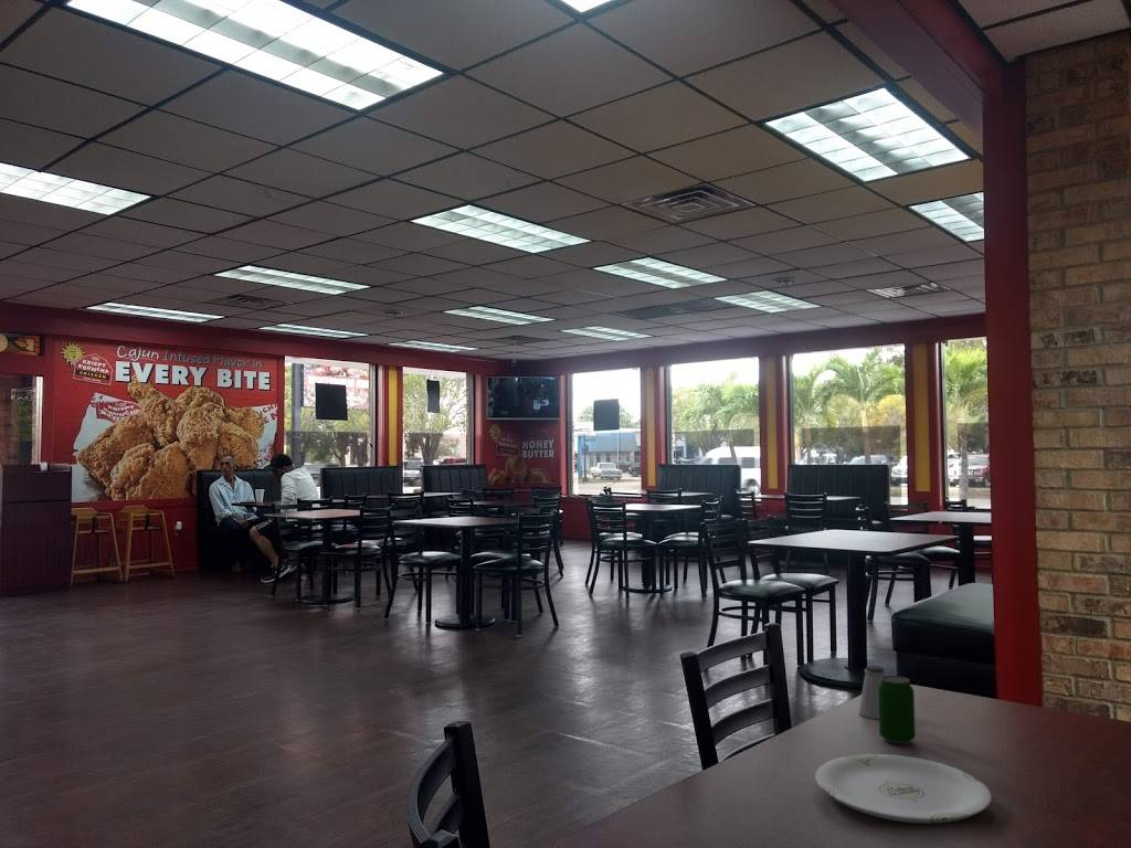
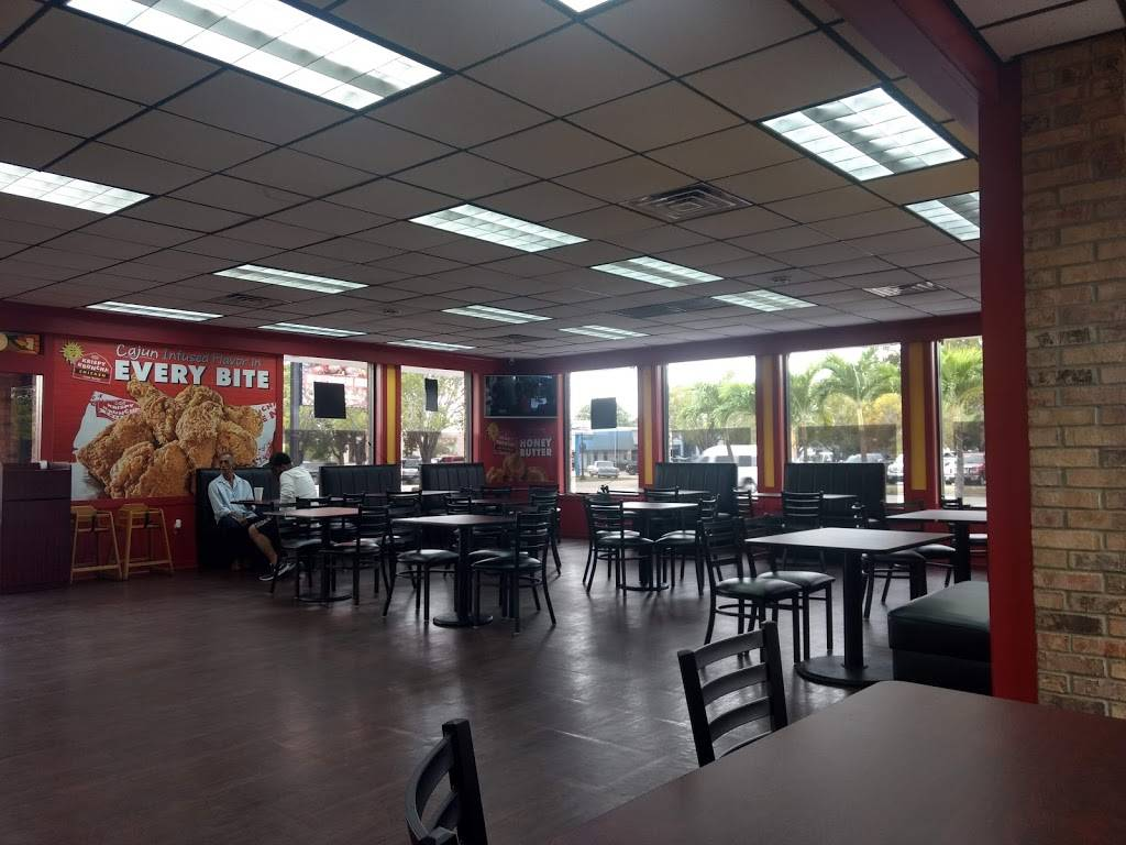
- plate [814,753,993,825]
- saltshaker [857,665,887,720]
- beverage can [878,675,917,745]
